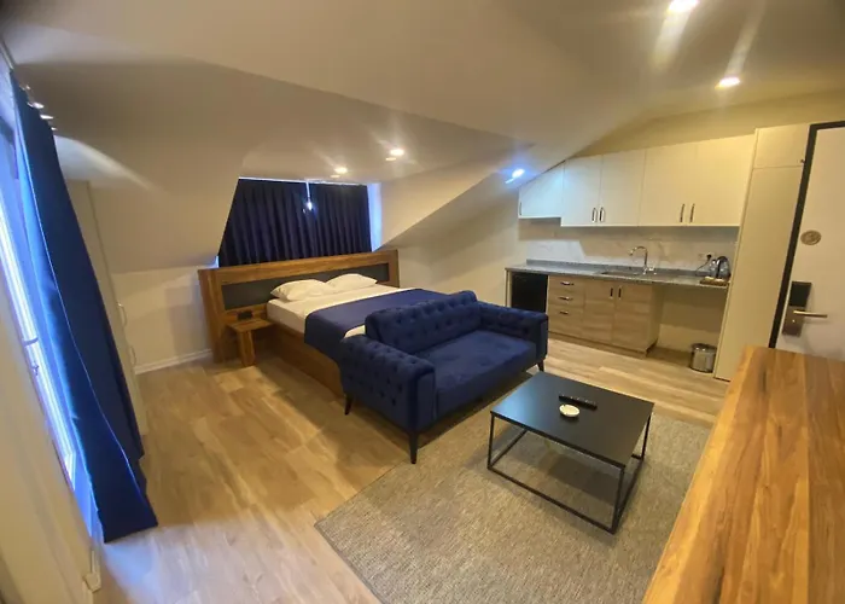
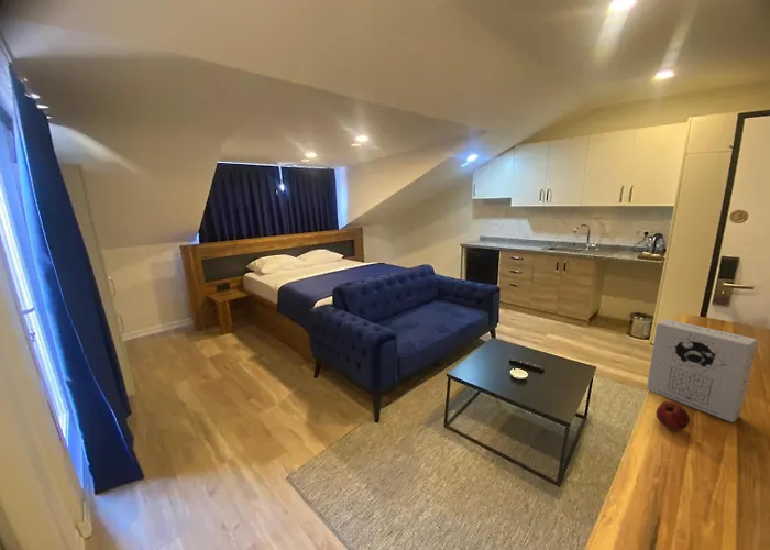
+ cereal box [646,318,759,424]
+ apple [654,400,691,431]
